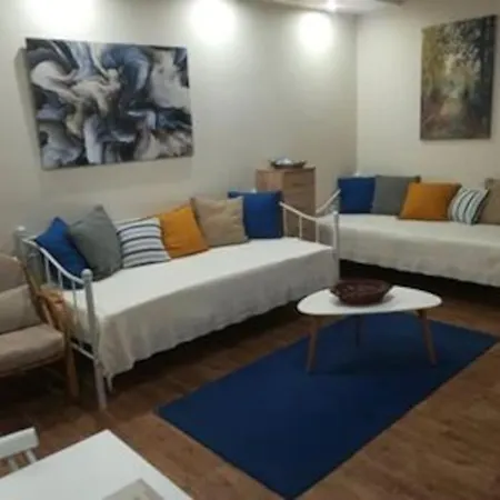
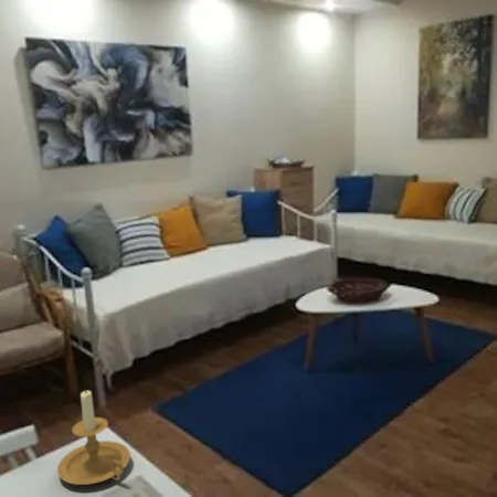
+ candle holder [56,388,131,486]
